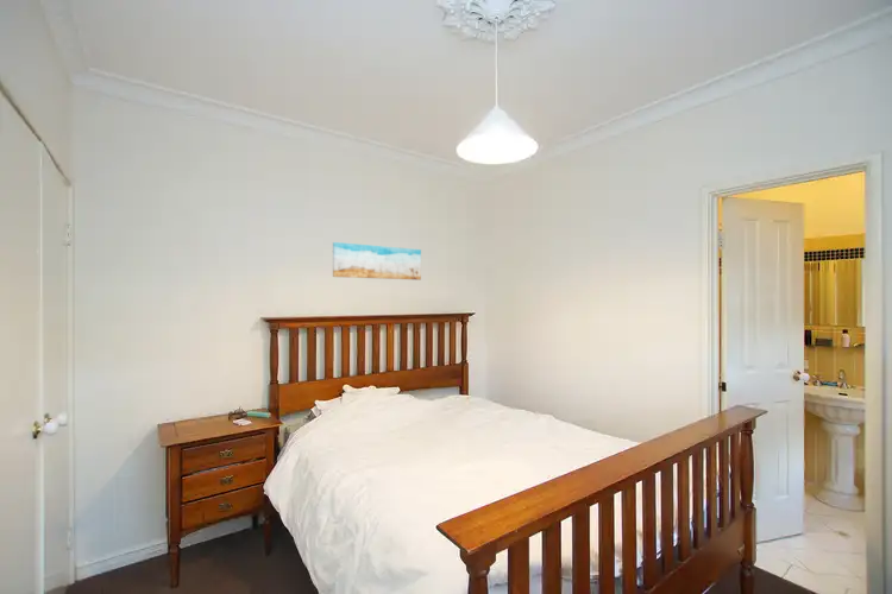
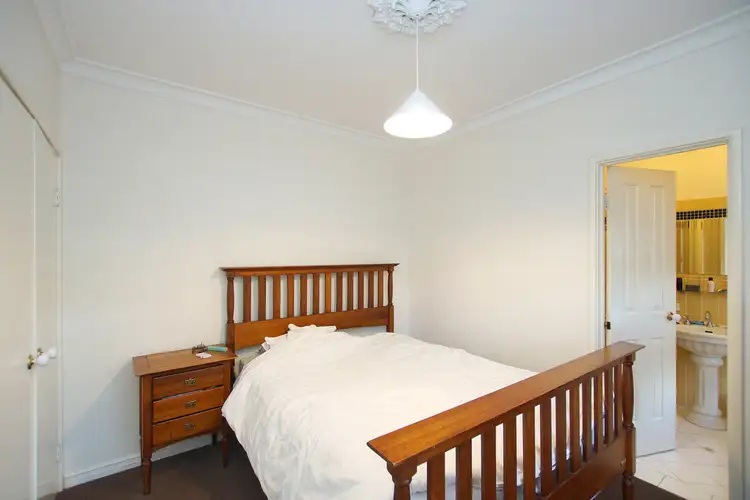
- wall art [332,241,422,280]
